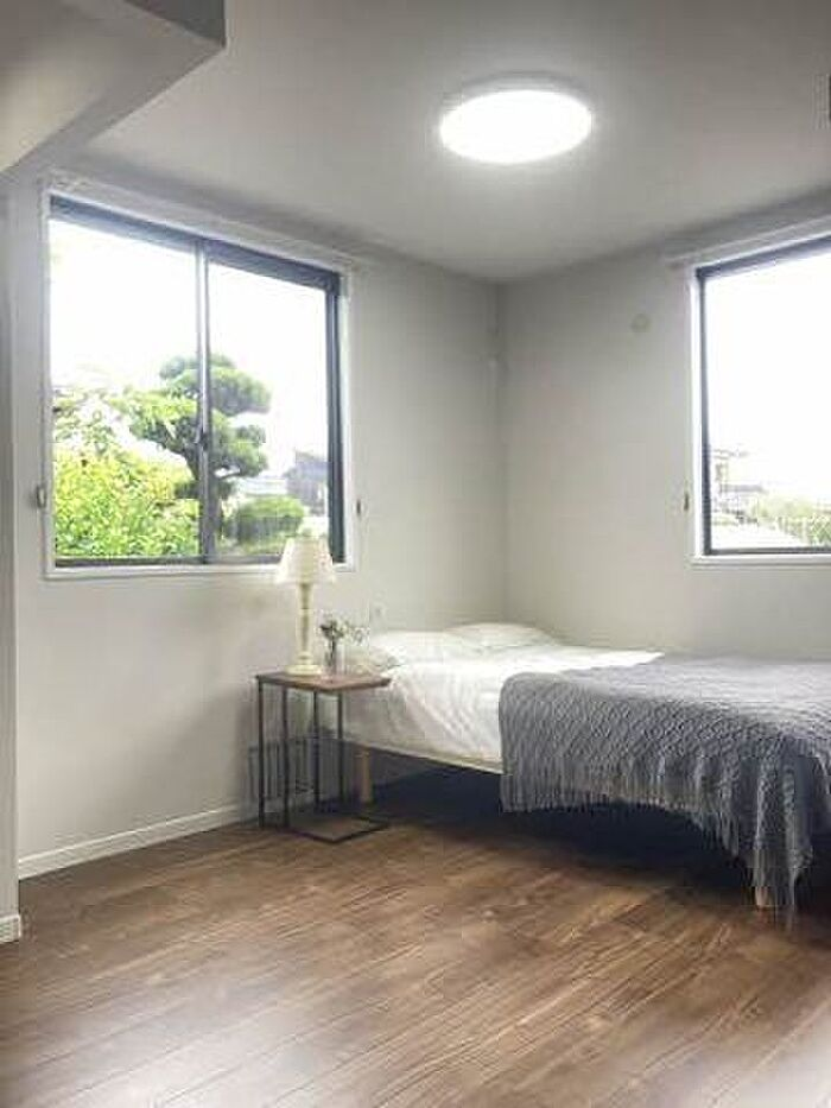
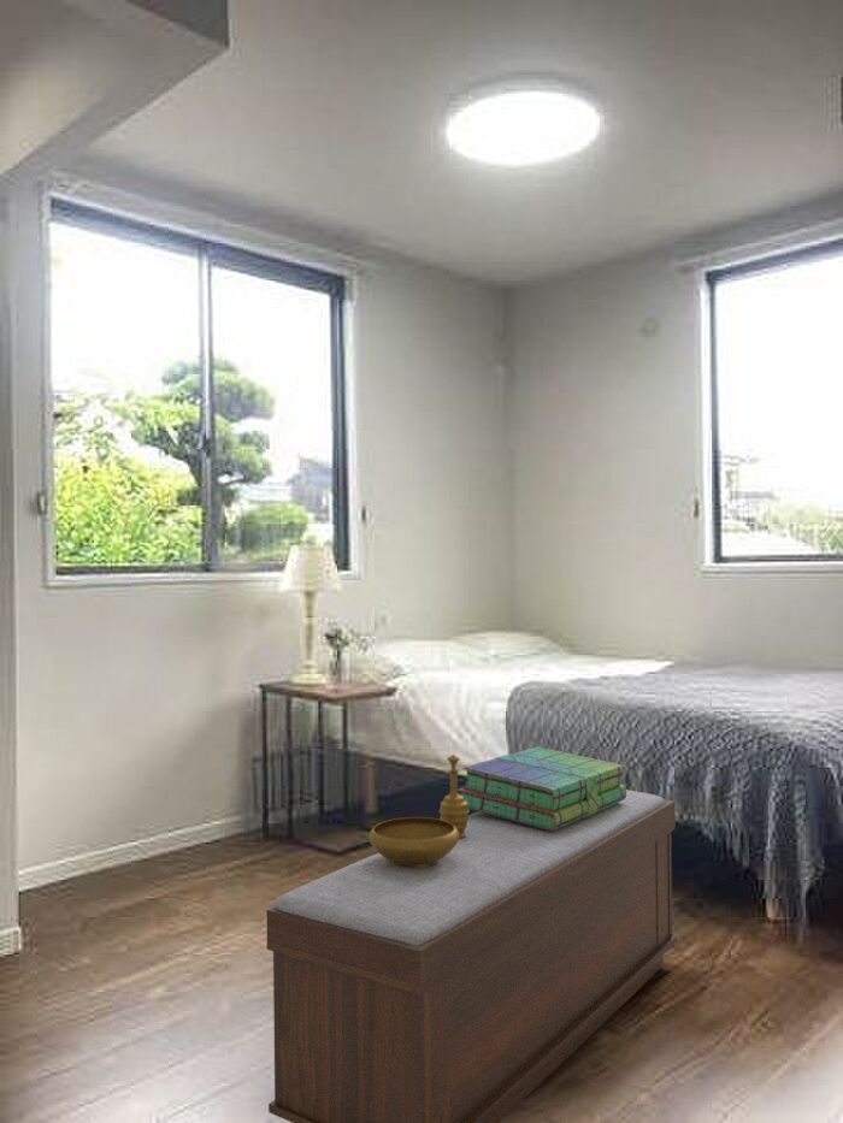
+ bench [265,788,678,1123]
+ stack of books [458,745,627,831]
+ decorative bowl [367,753,471,868]
